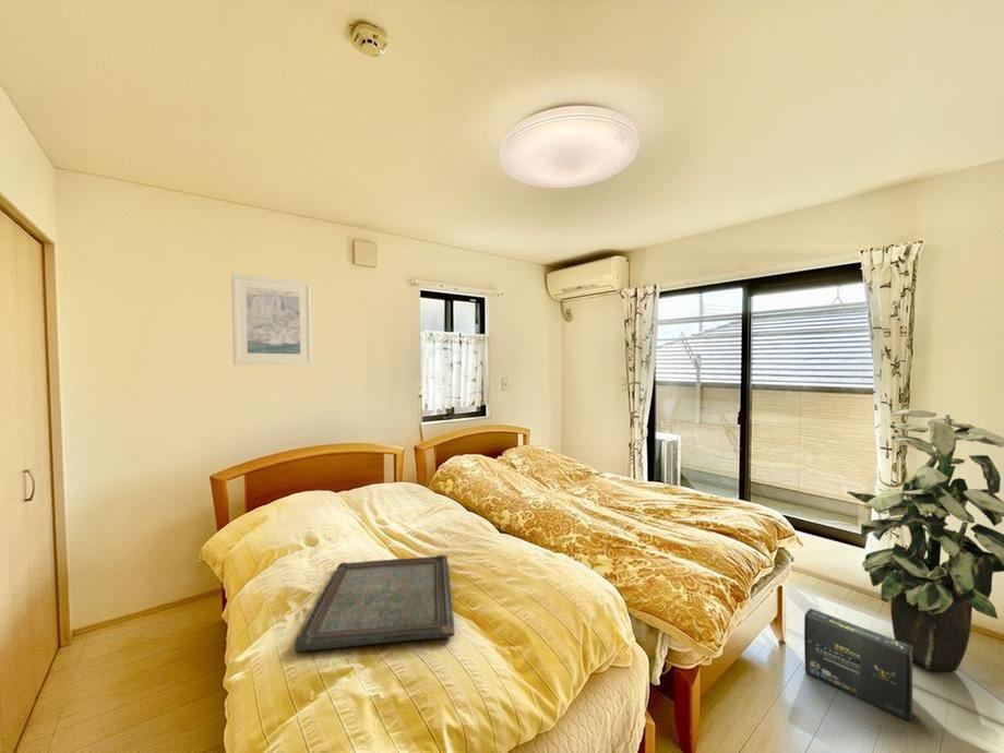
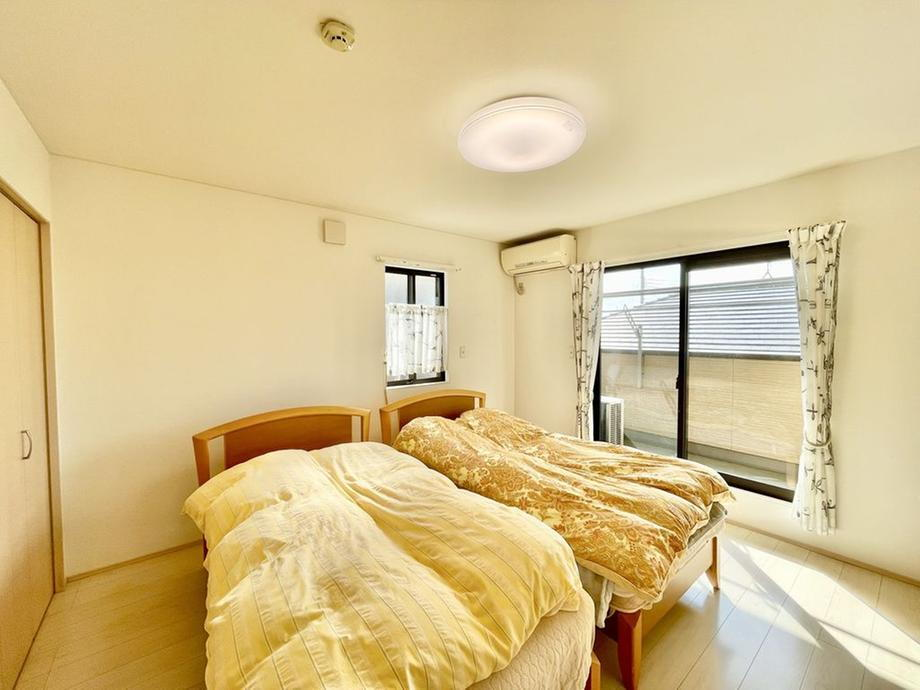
- box [803,608,913,722]
- serving tray [294,554,456,653]
- indoor plant [846,408,1004,672]
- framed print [230,273,313,366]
